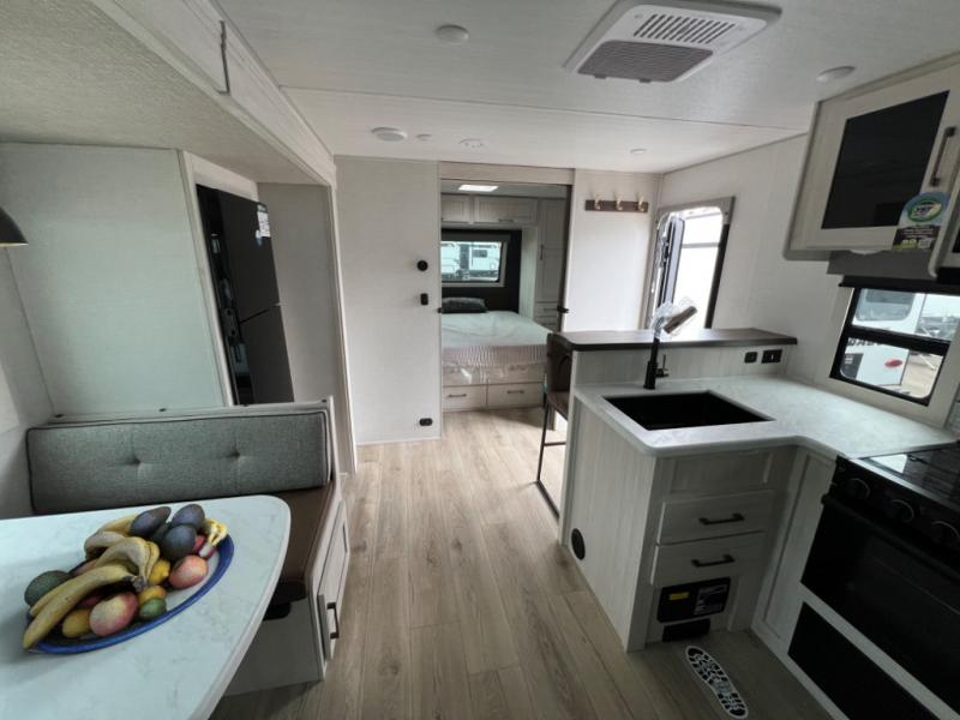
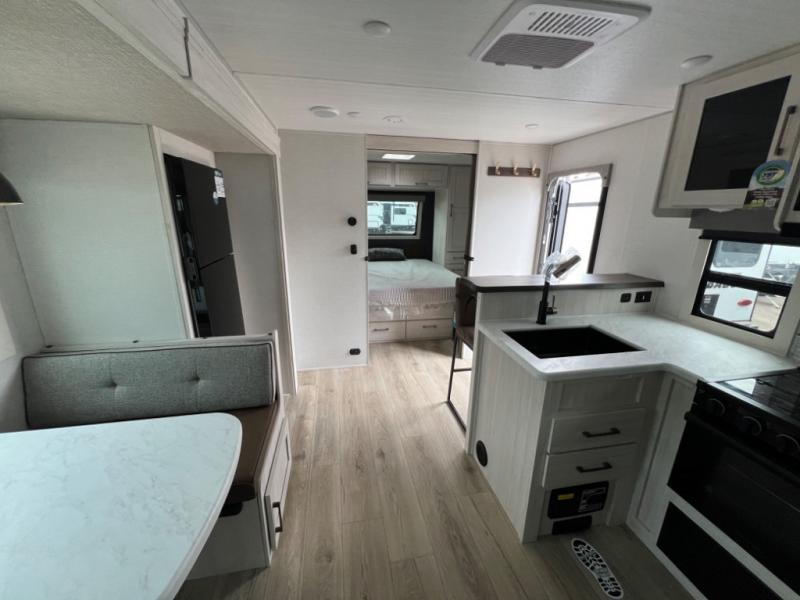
- fruit bowl [20,503,235,655]
